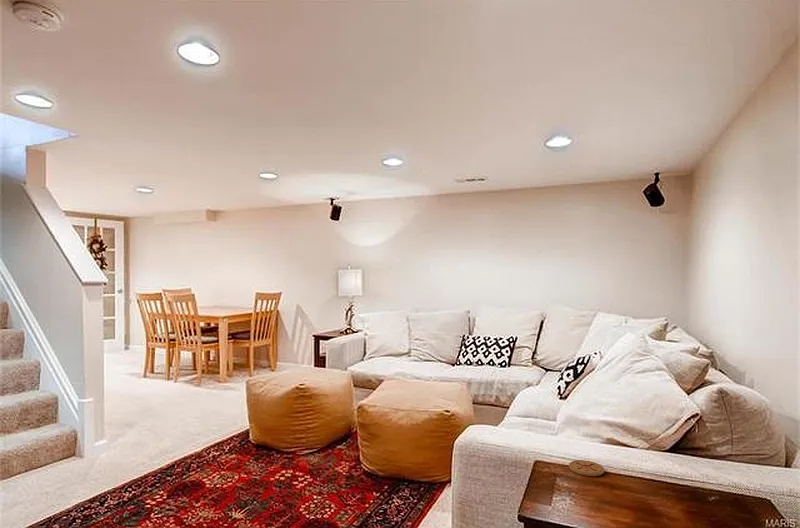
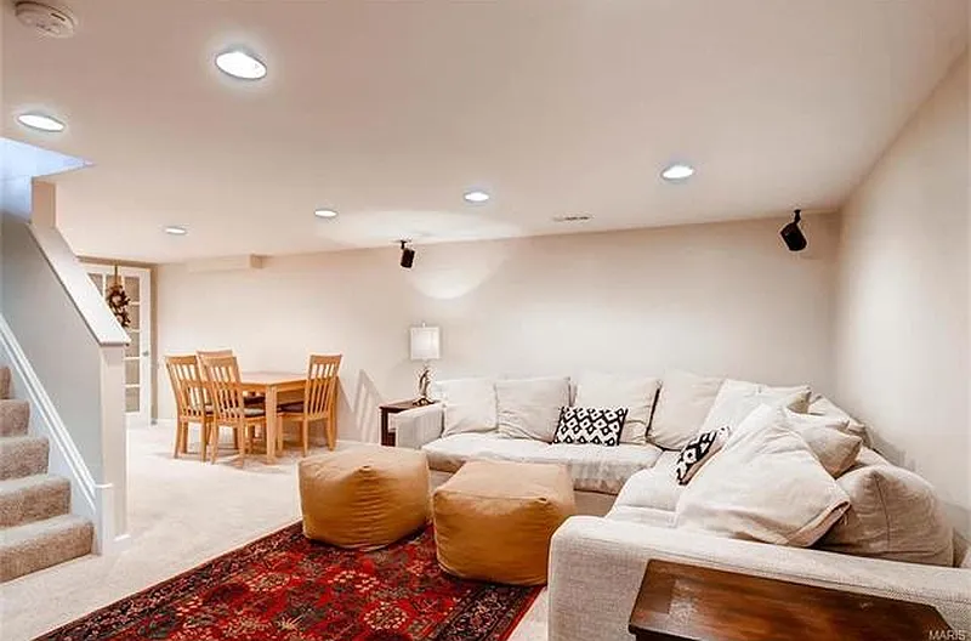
- coaster [568,459,605,477]
